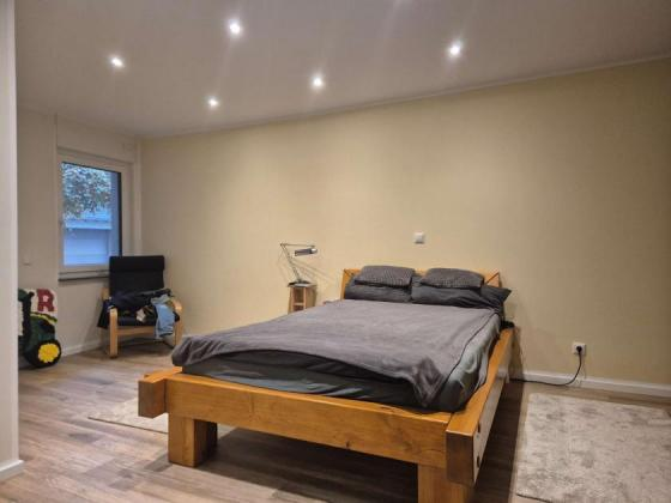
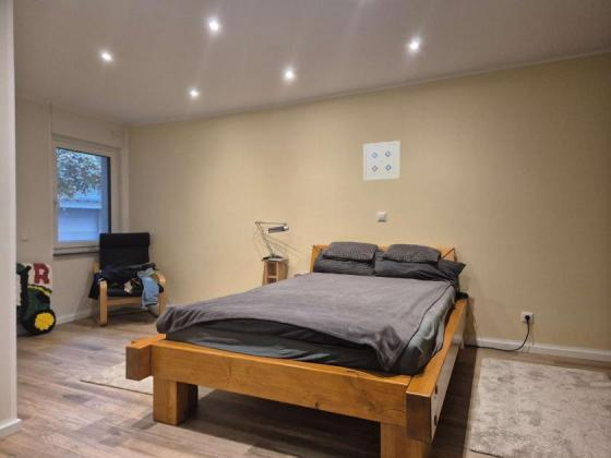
+ wall art [362,140,402,182]
